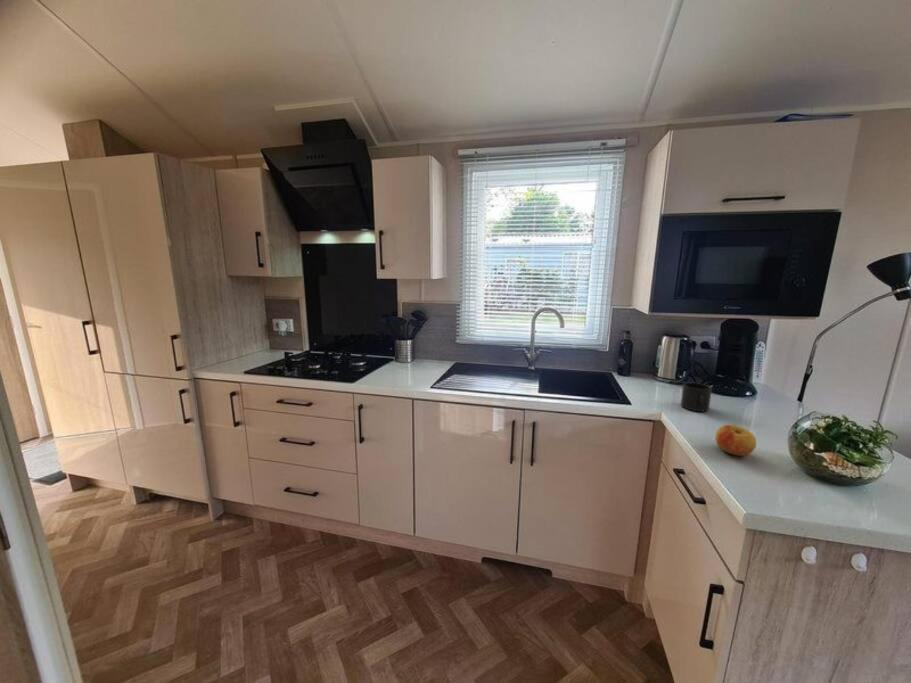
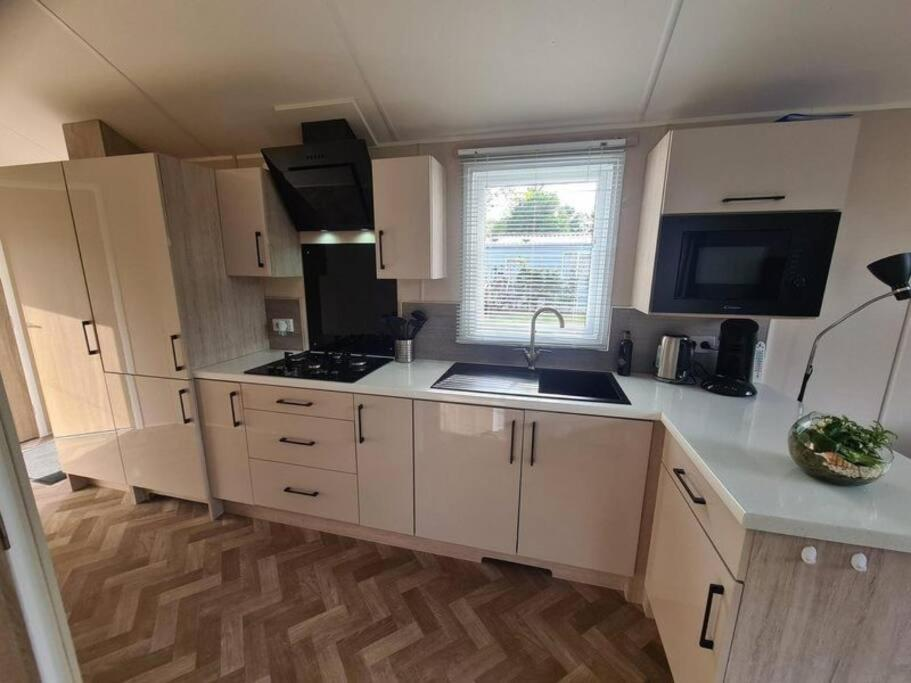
- apple [714,424,757,457]
- mug [680,382,713,412]
